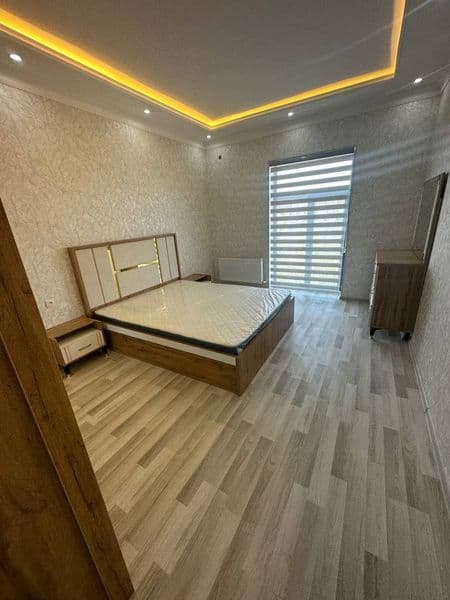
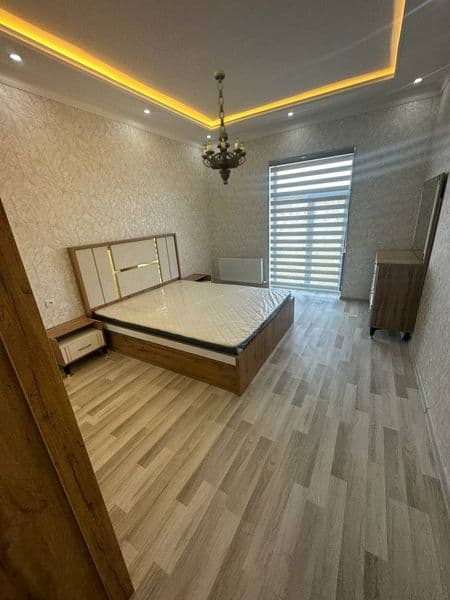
+ chandelier [201,68,247,186]
